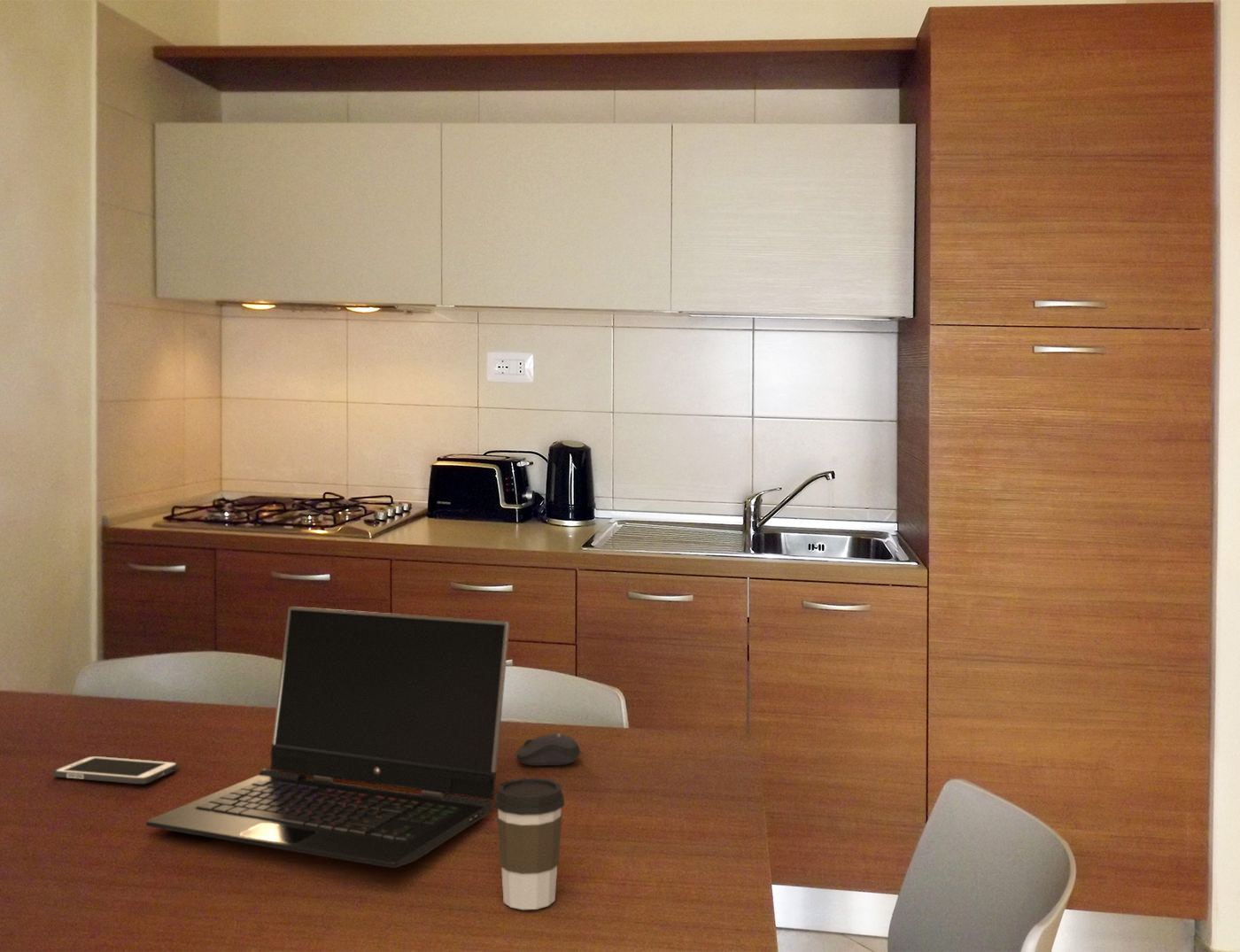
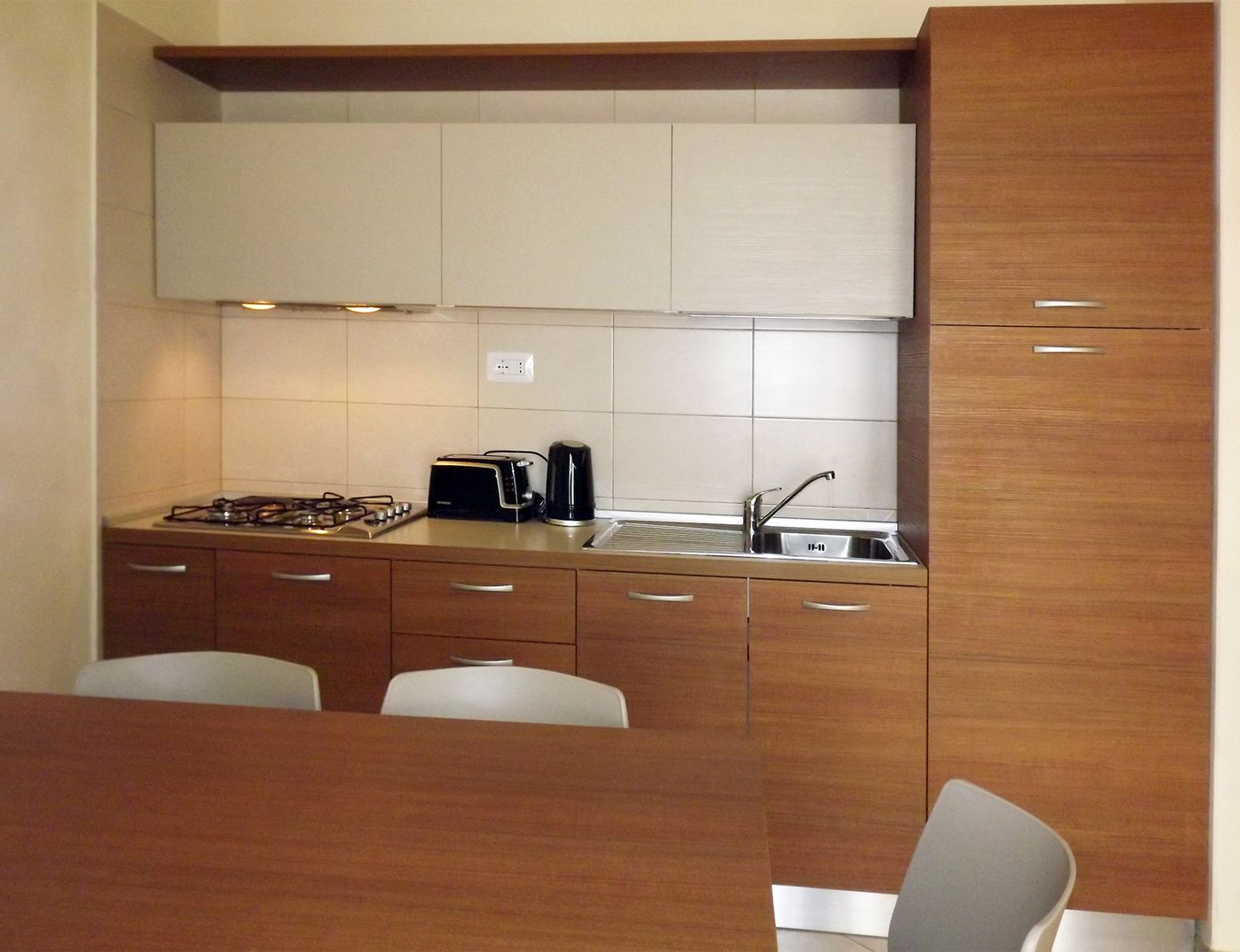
- coffee cup [494,777,565,910]
- computer mouse [515,732,582,767]
- cell phone [52,755,179,785]
- laptop computer [145,606,510,869]
